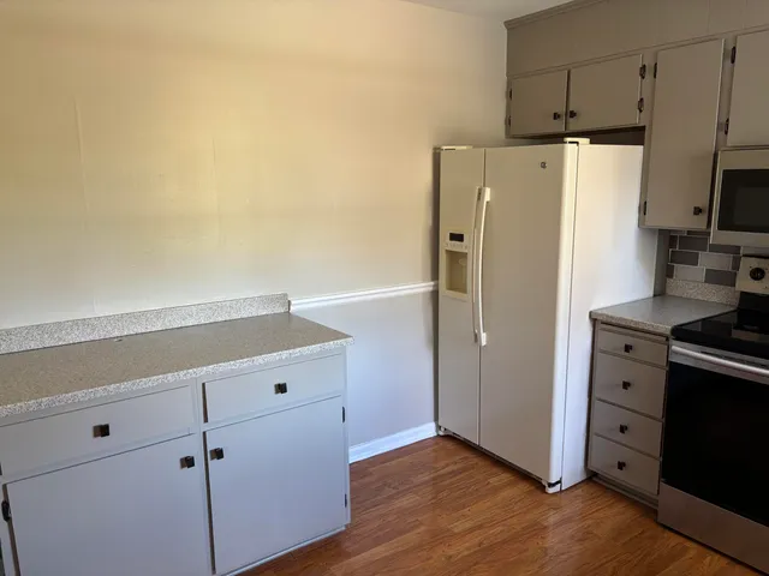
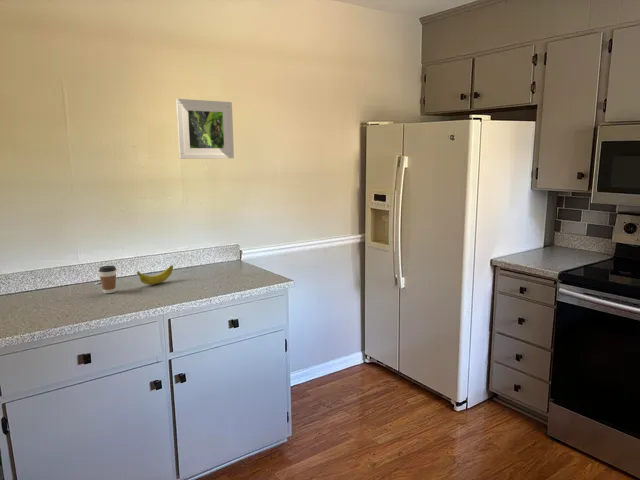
+ coffee cup [98,265,117,294]
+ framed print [175,98,235,160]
+ banana [136,264,174,286]
